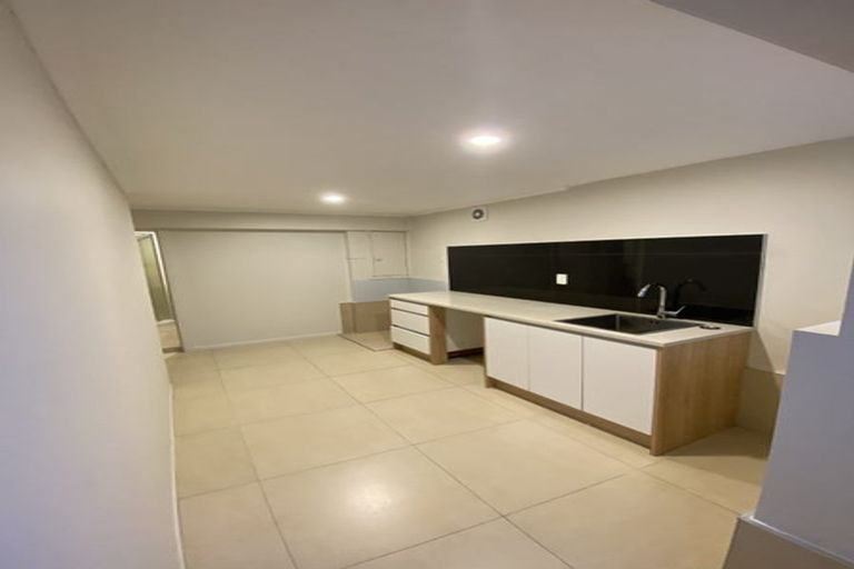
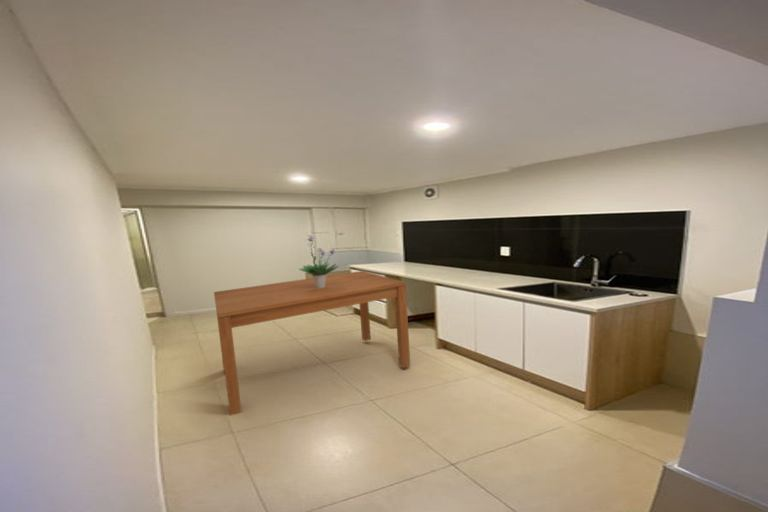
+ dining table [213,270,411,416]
+ potted plant [298,234,340,288]
